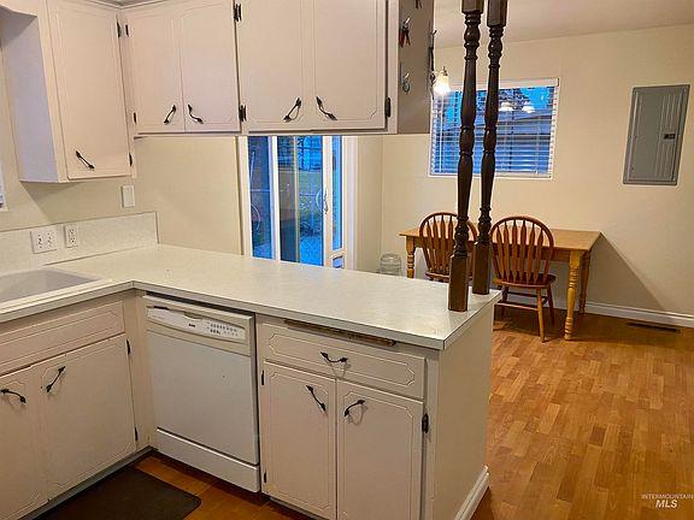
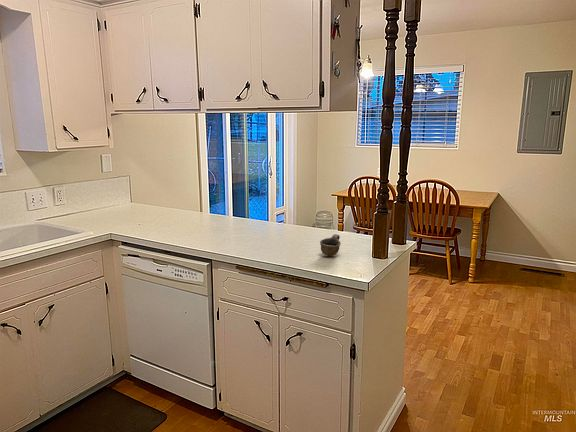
+ cup [319,233,342,257]
